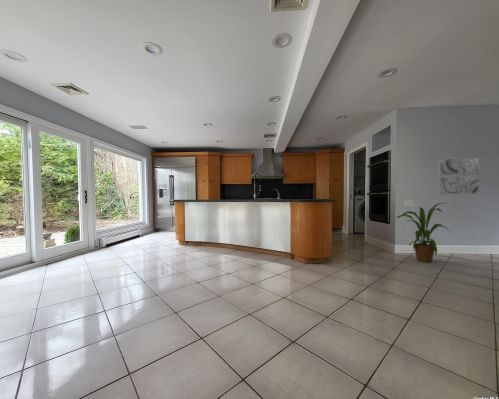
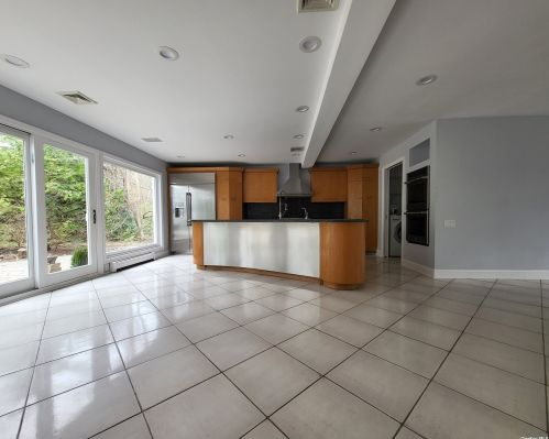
- wall art [437,156,481,196]
- house plant [394,201,453,263]
